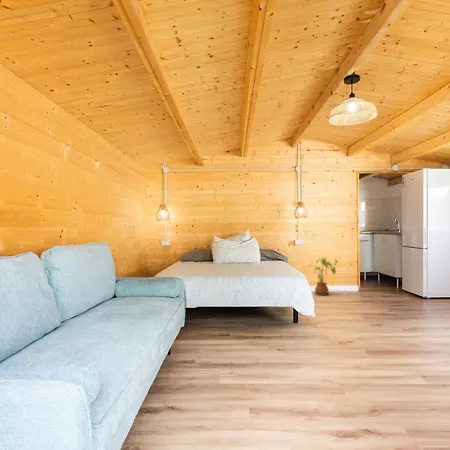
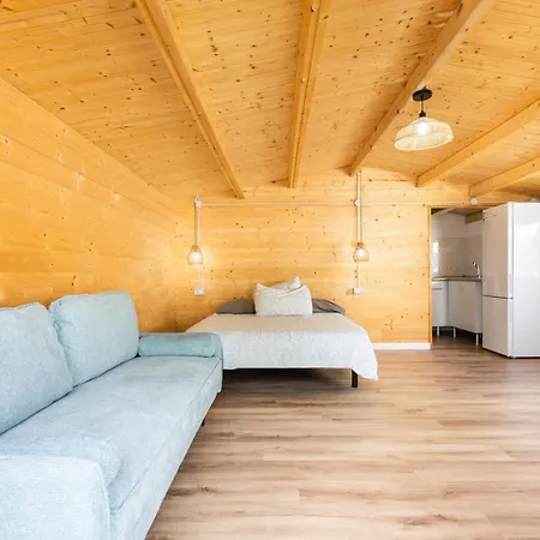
- house plant [308,257,339,296]
